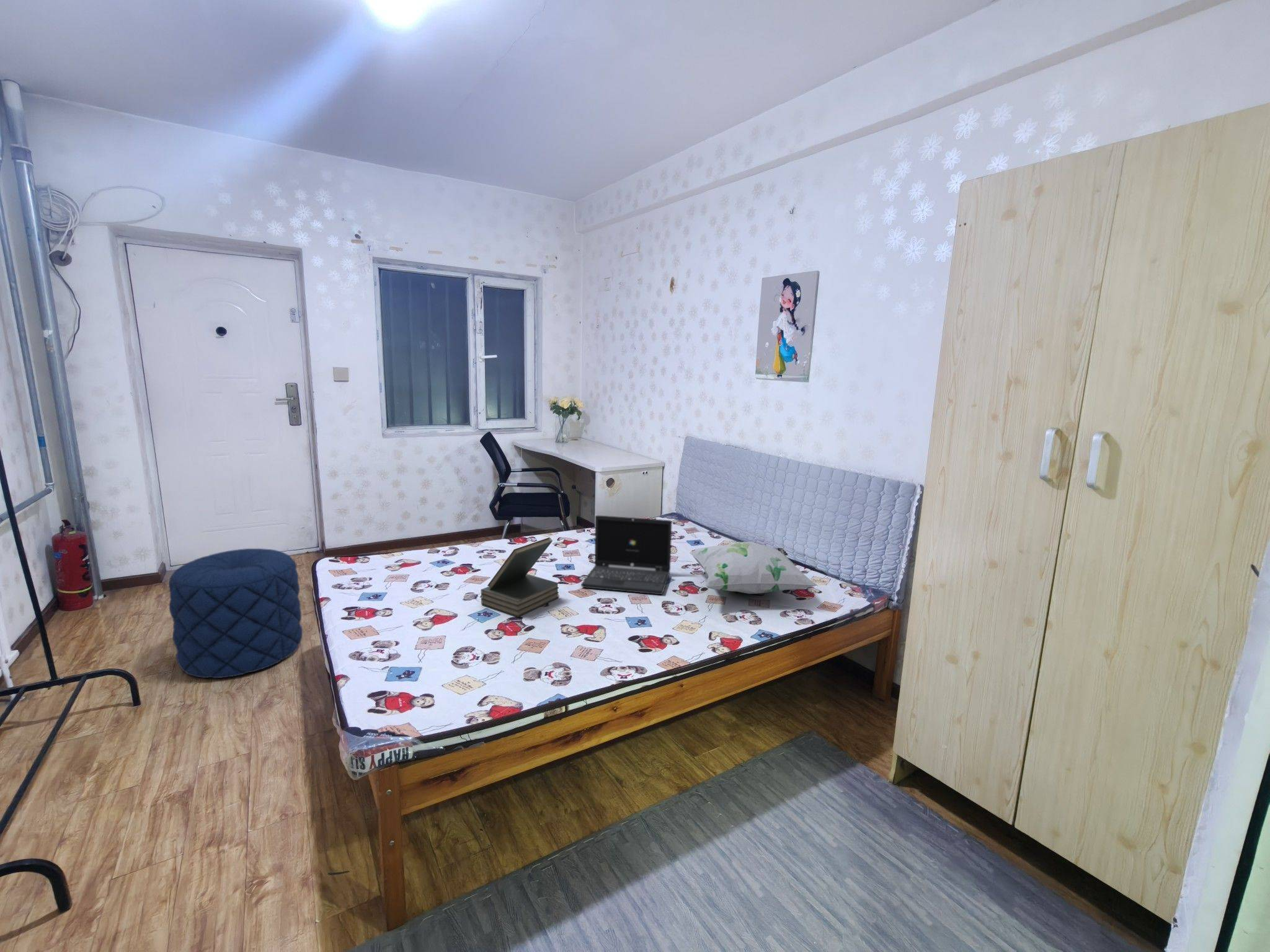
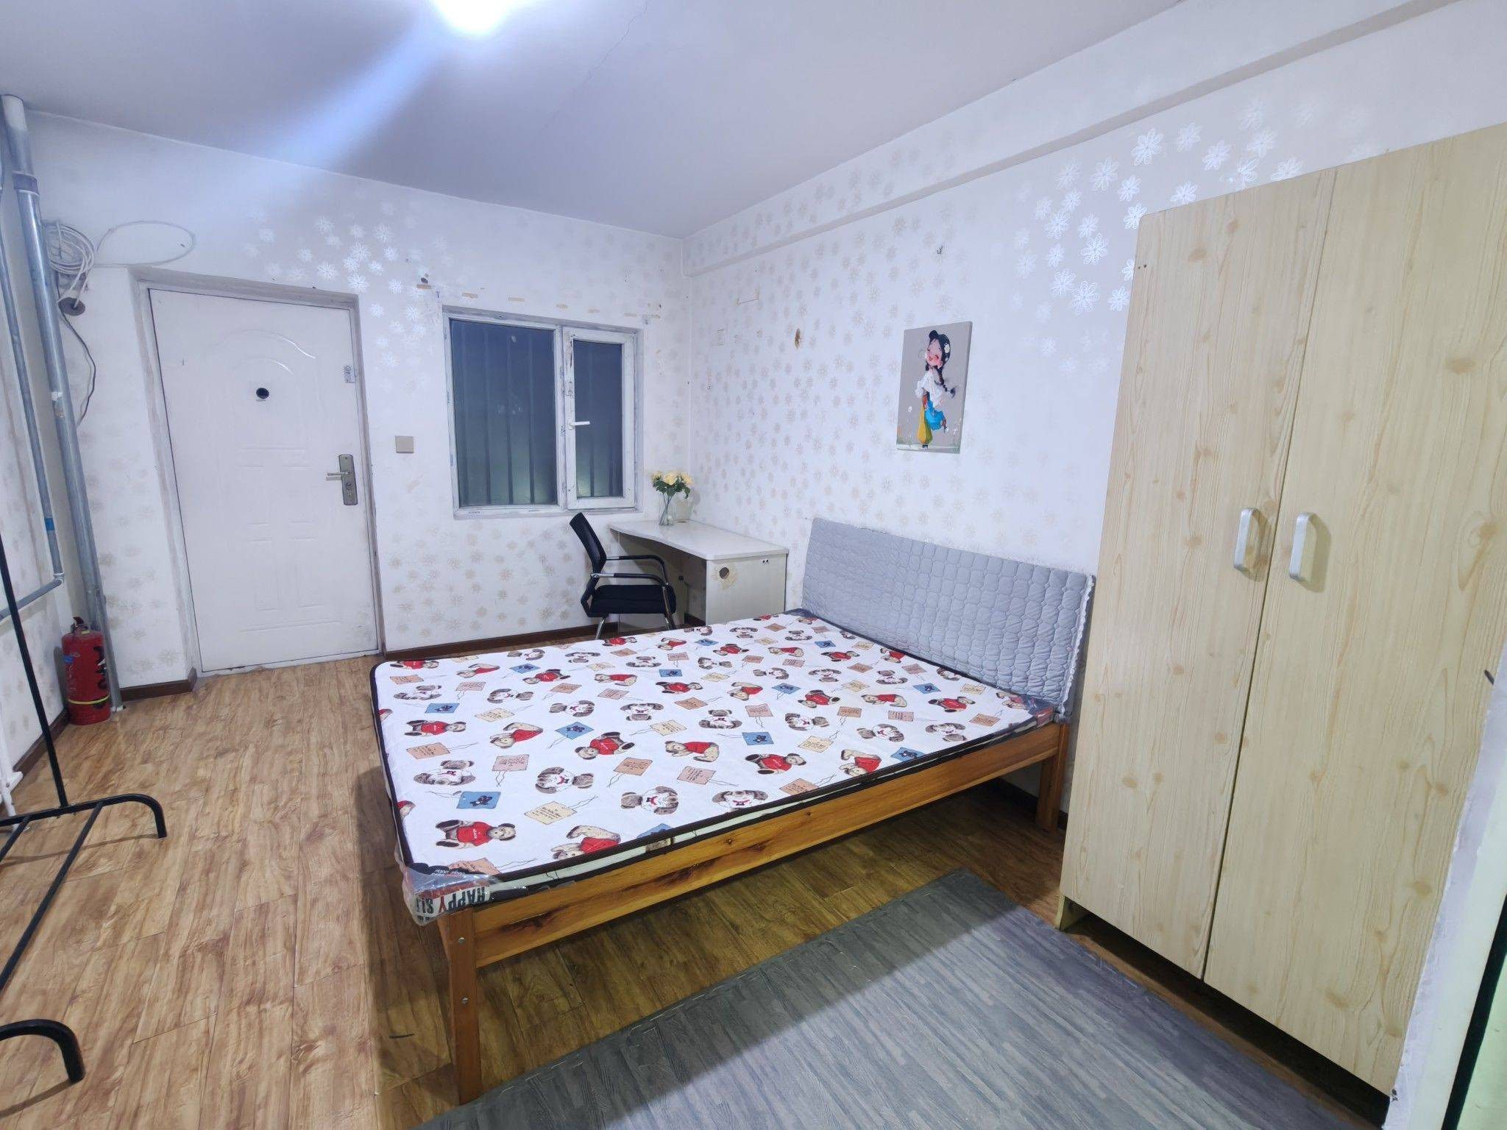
- decorative pillow [689,542,819,594]
- laptop [581,515,673,595]
- bible [481,537,559,617]
- pouf [168,548,303,679]
